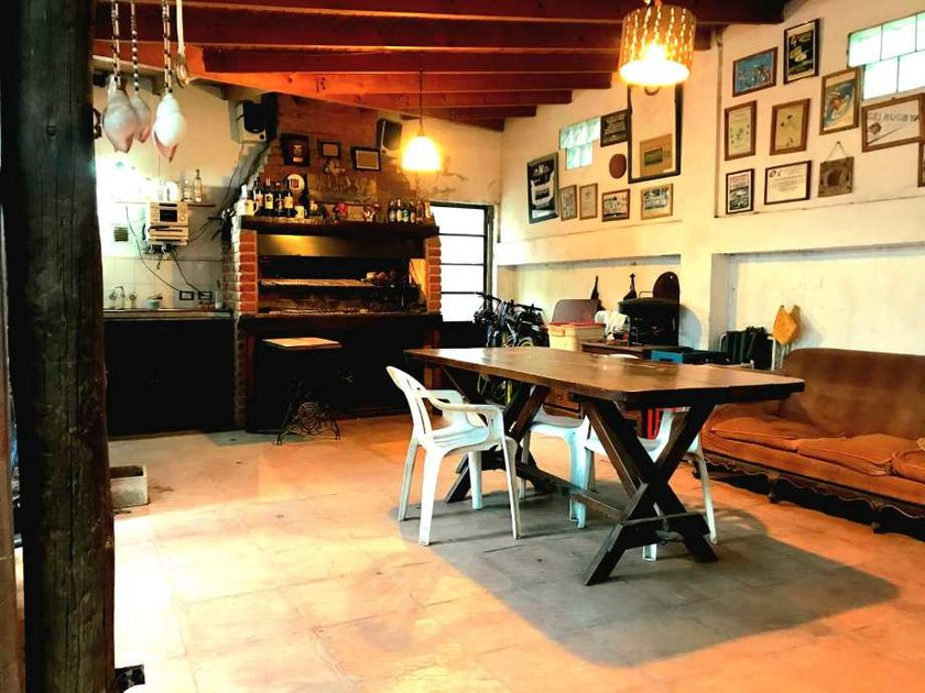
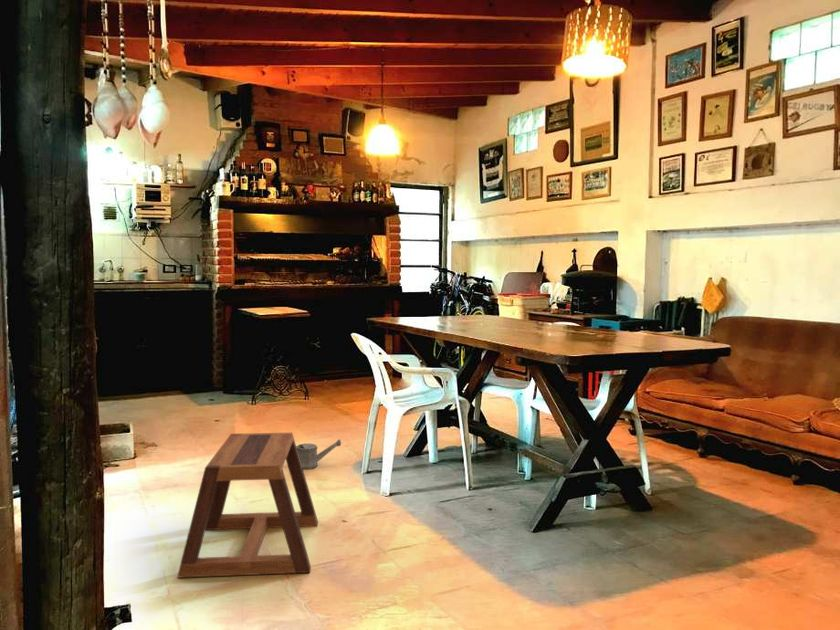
+ stool [176,432,319,579]
+ watering can [296,438,342,470]
